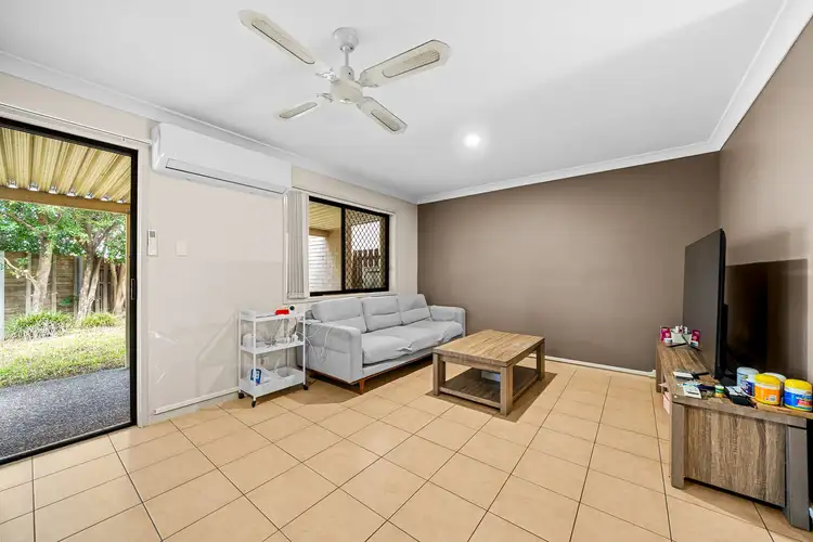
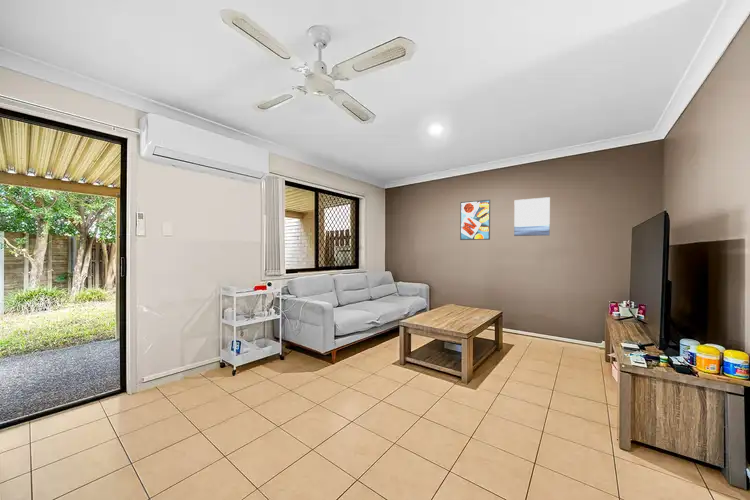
+ wall art [513,196,551,237]
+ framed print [459,199,491,241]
